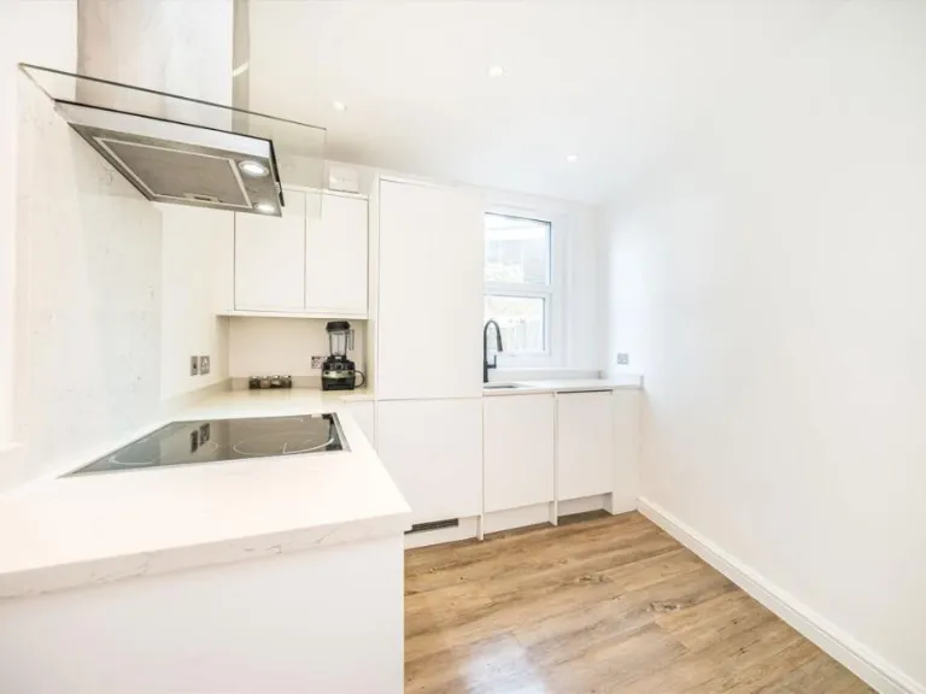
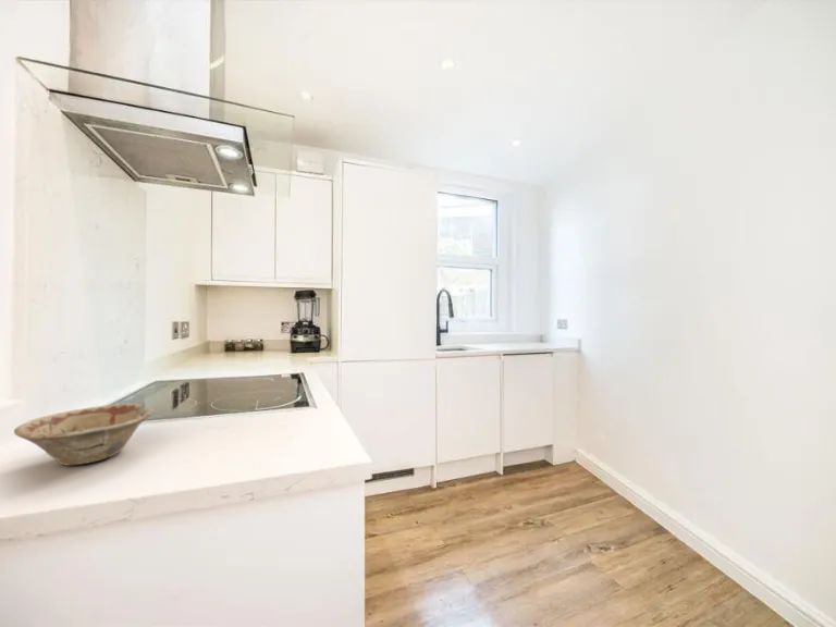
+ dish [13,403,156,467]
